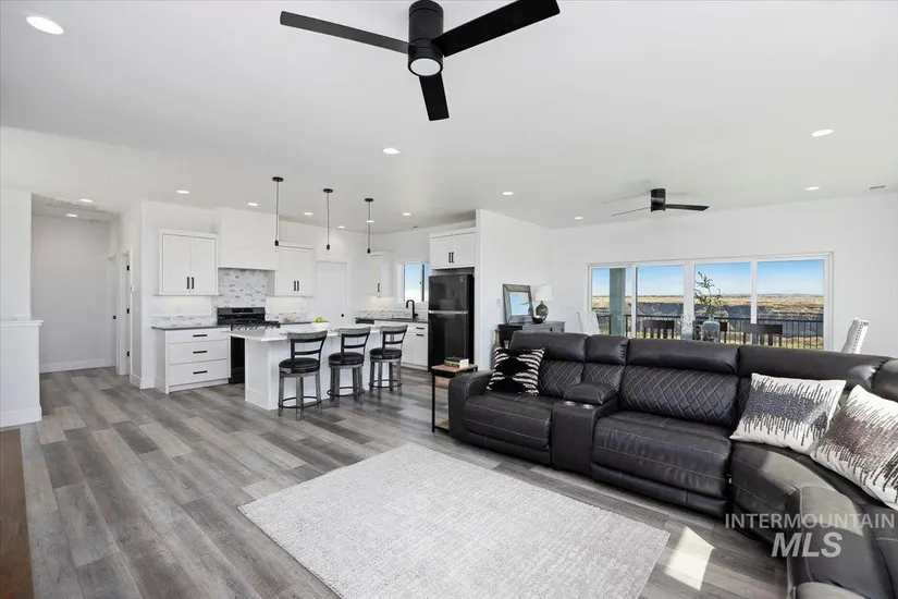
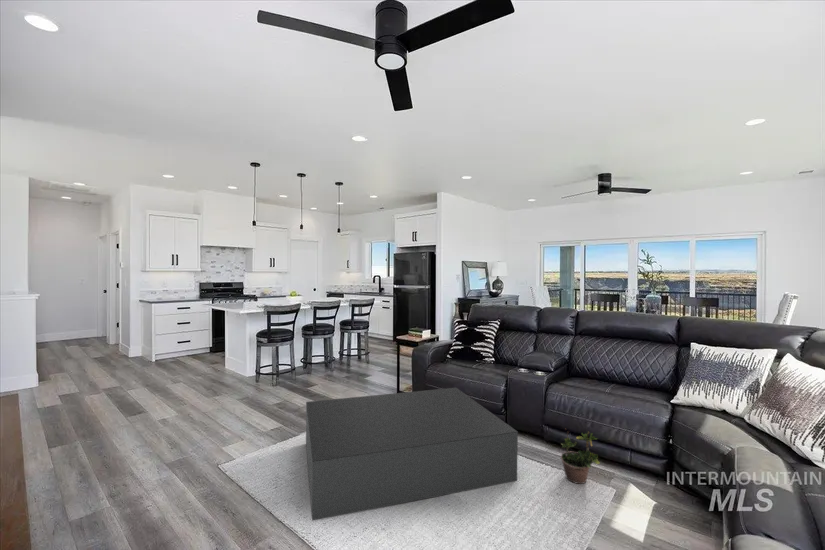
+ coffee table [305,387,519,521]
+ potted plant [560,428,601,485]
